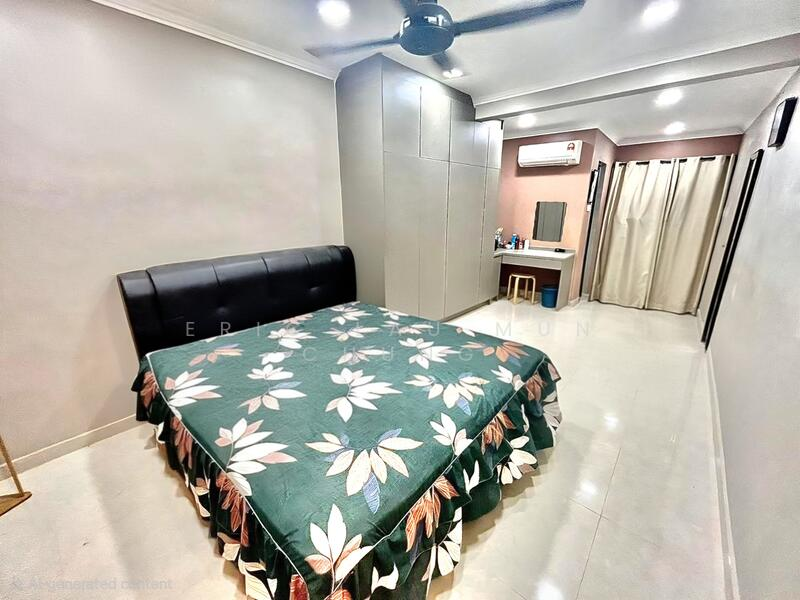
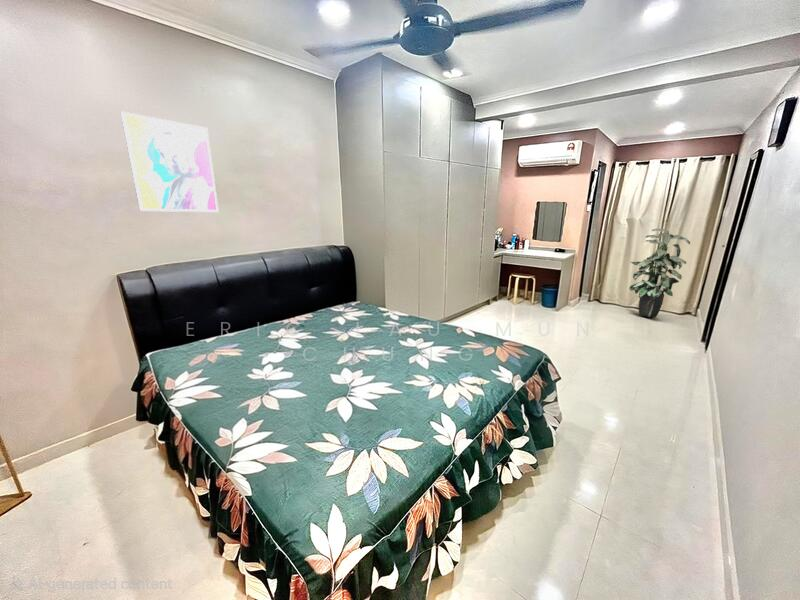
+ indoor plant [628,228,691,318]
+ wall art [120,110,220,213]
